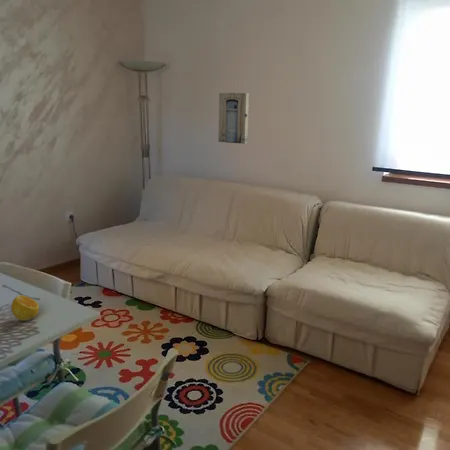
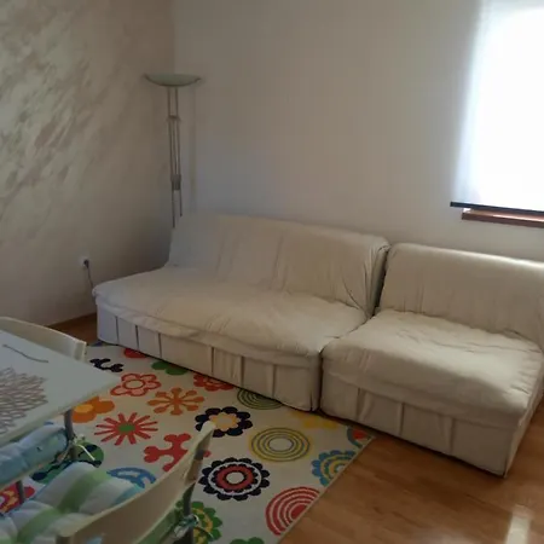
- wall art [217,92,250,145]
- fruit [10,294,40,322]
